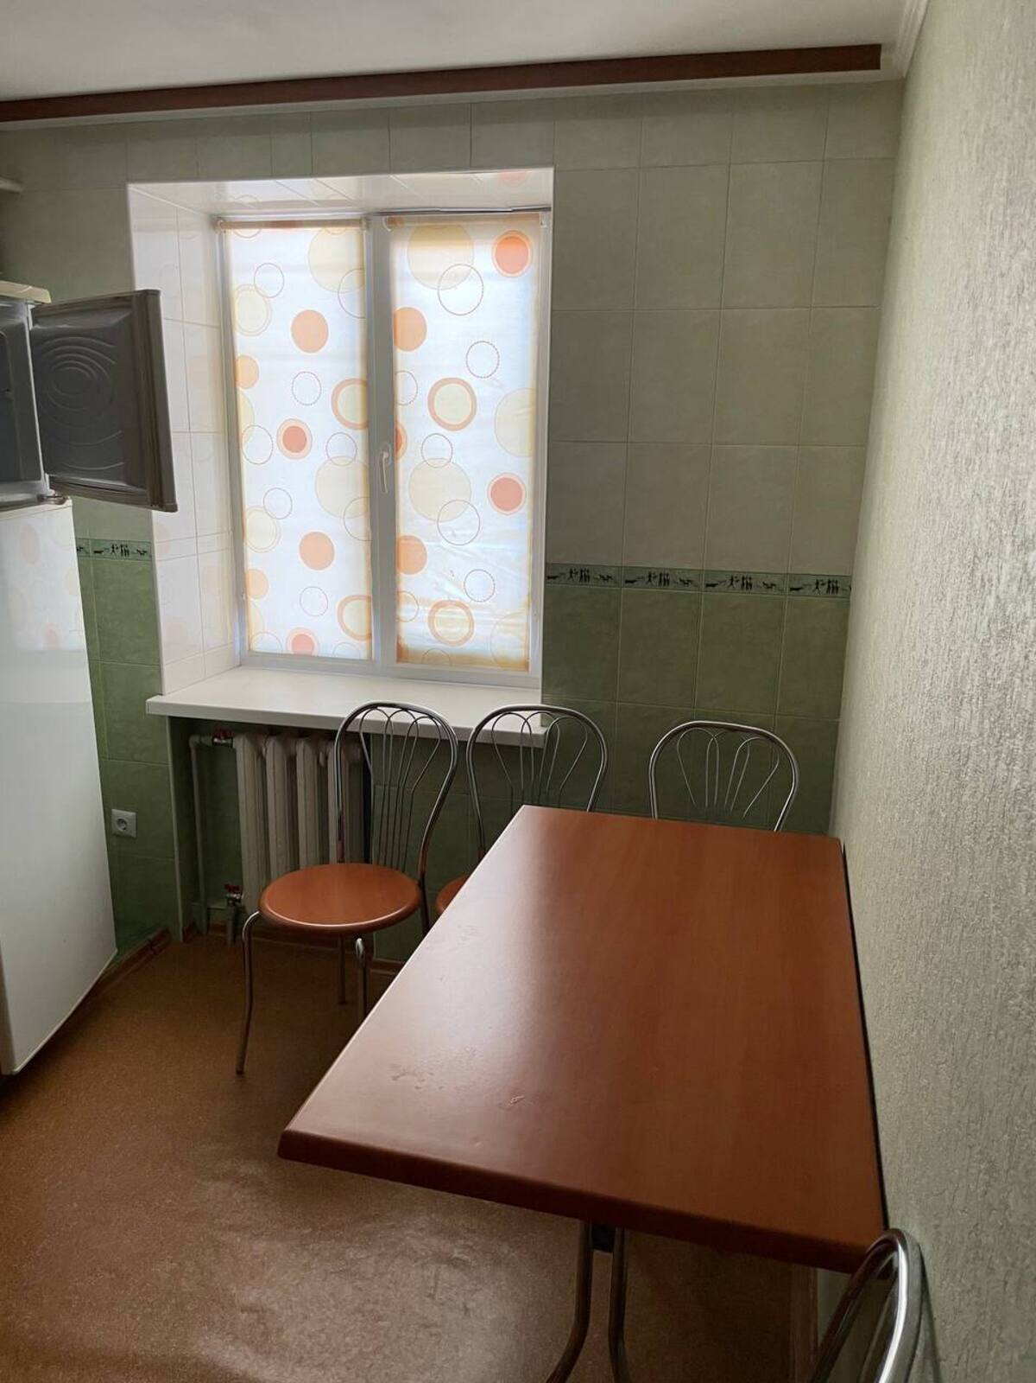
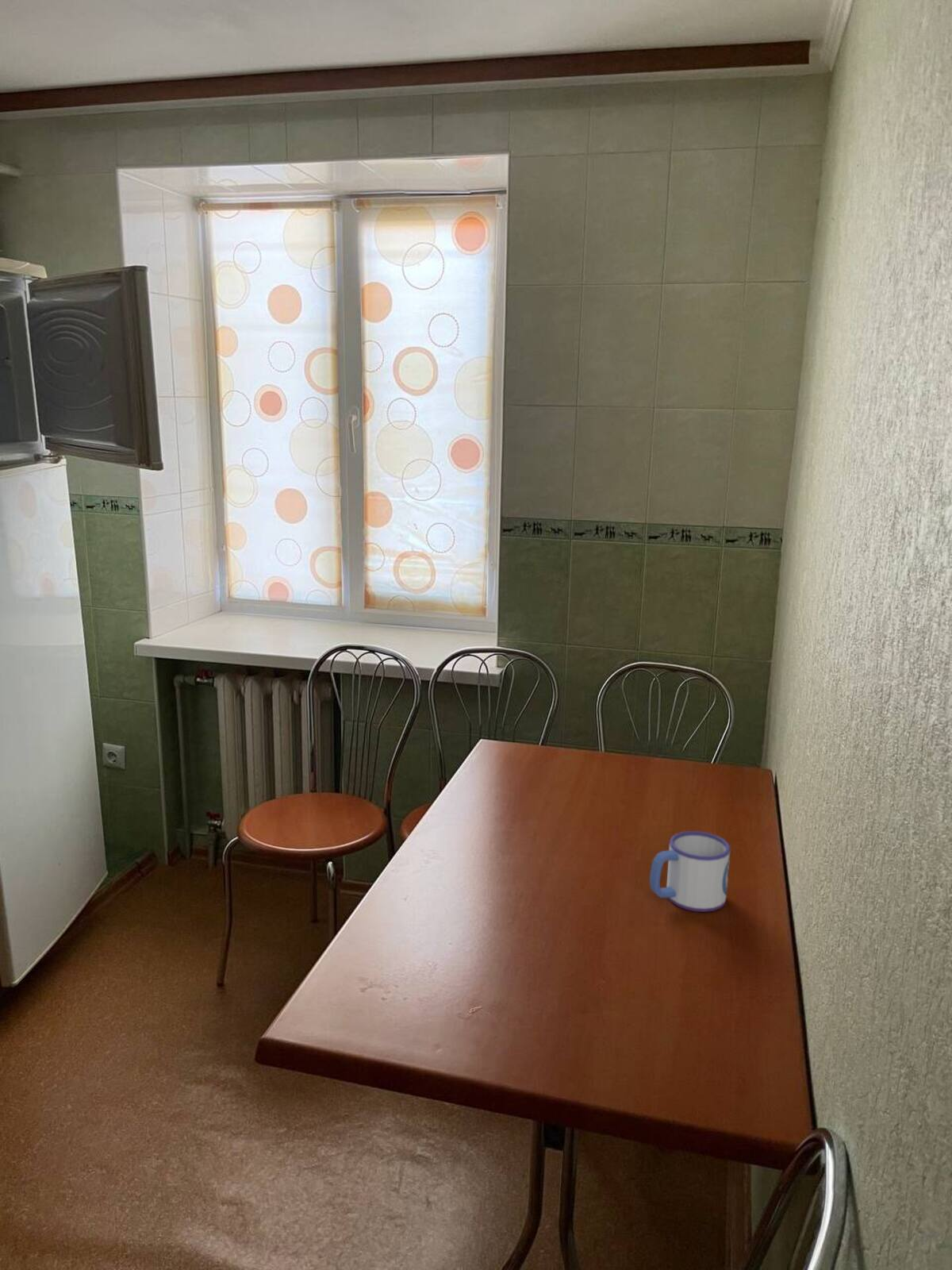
+ mug [649,830,731,913]
